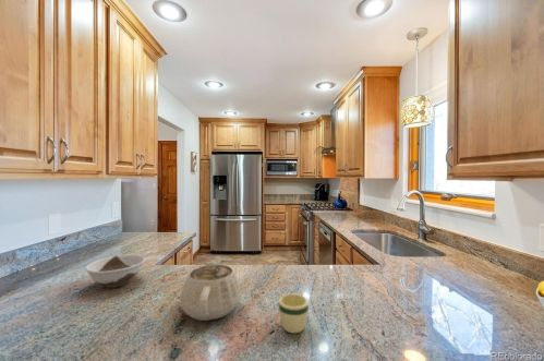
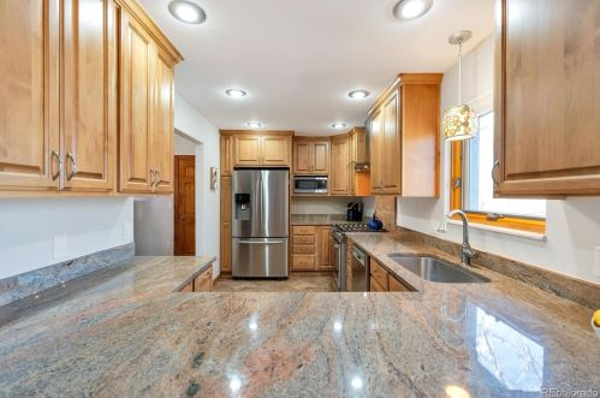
- bowl [84,253,146,289]
- teapot [179,255,243,322]
- mug [278,292,310,334]
